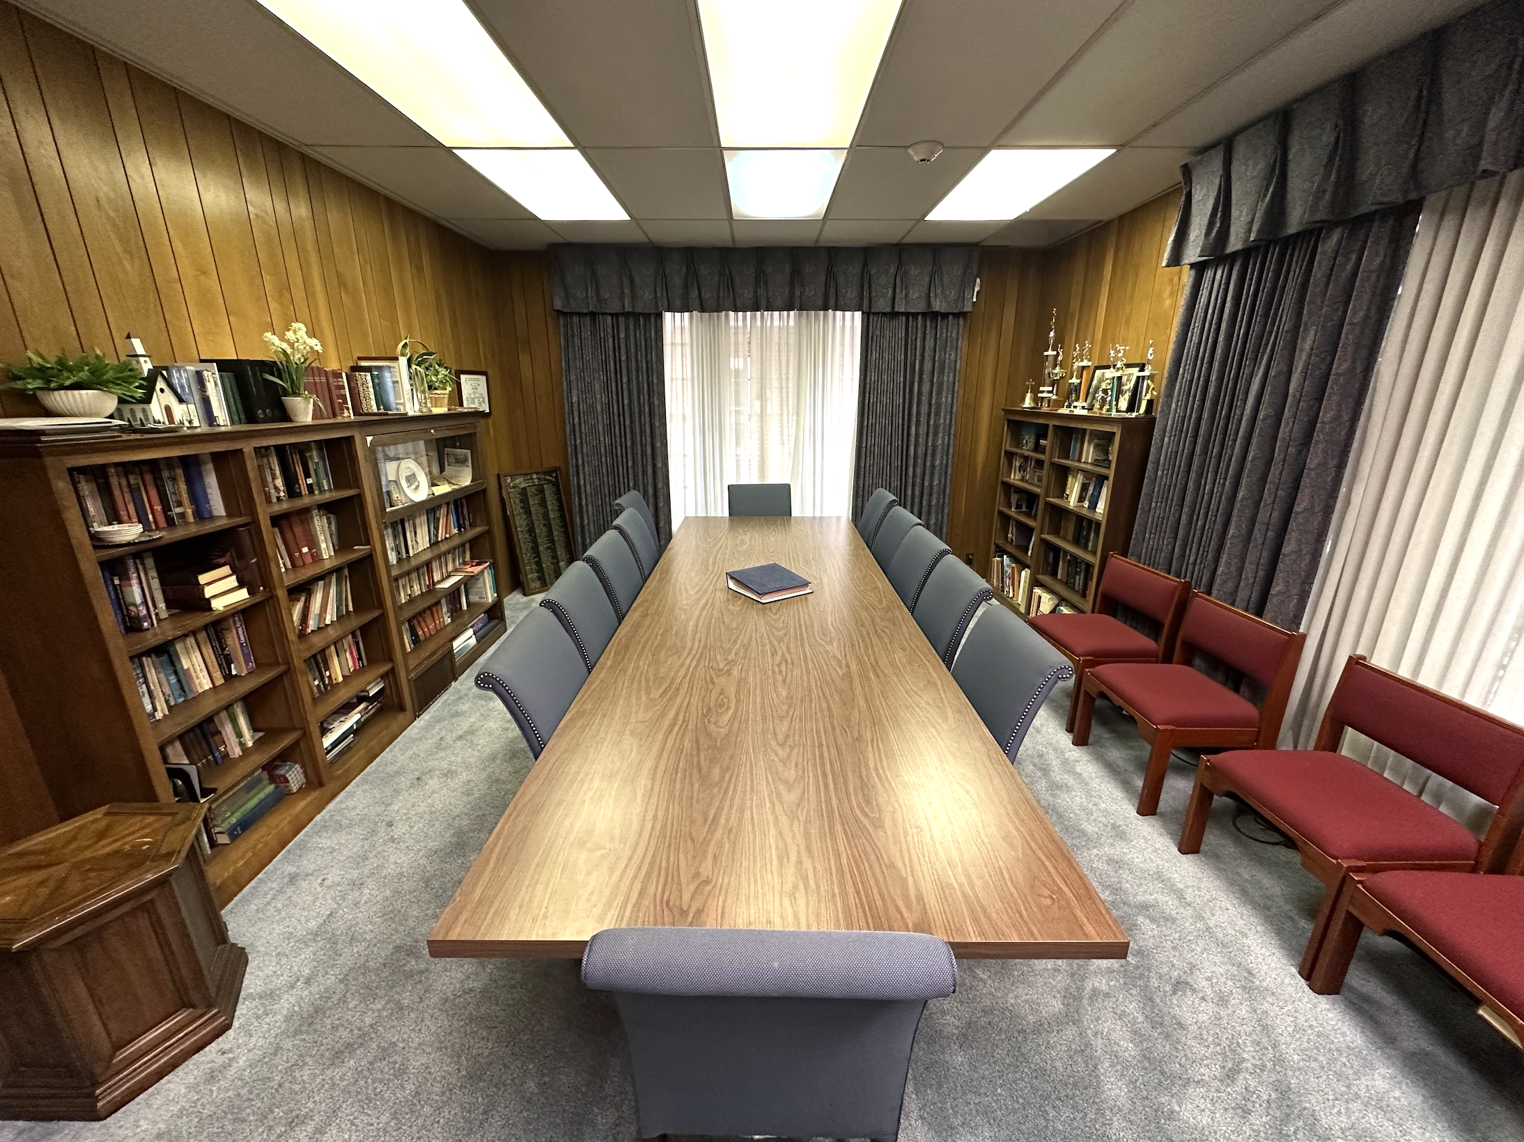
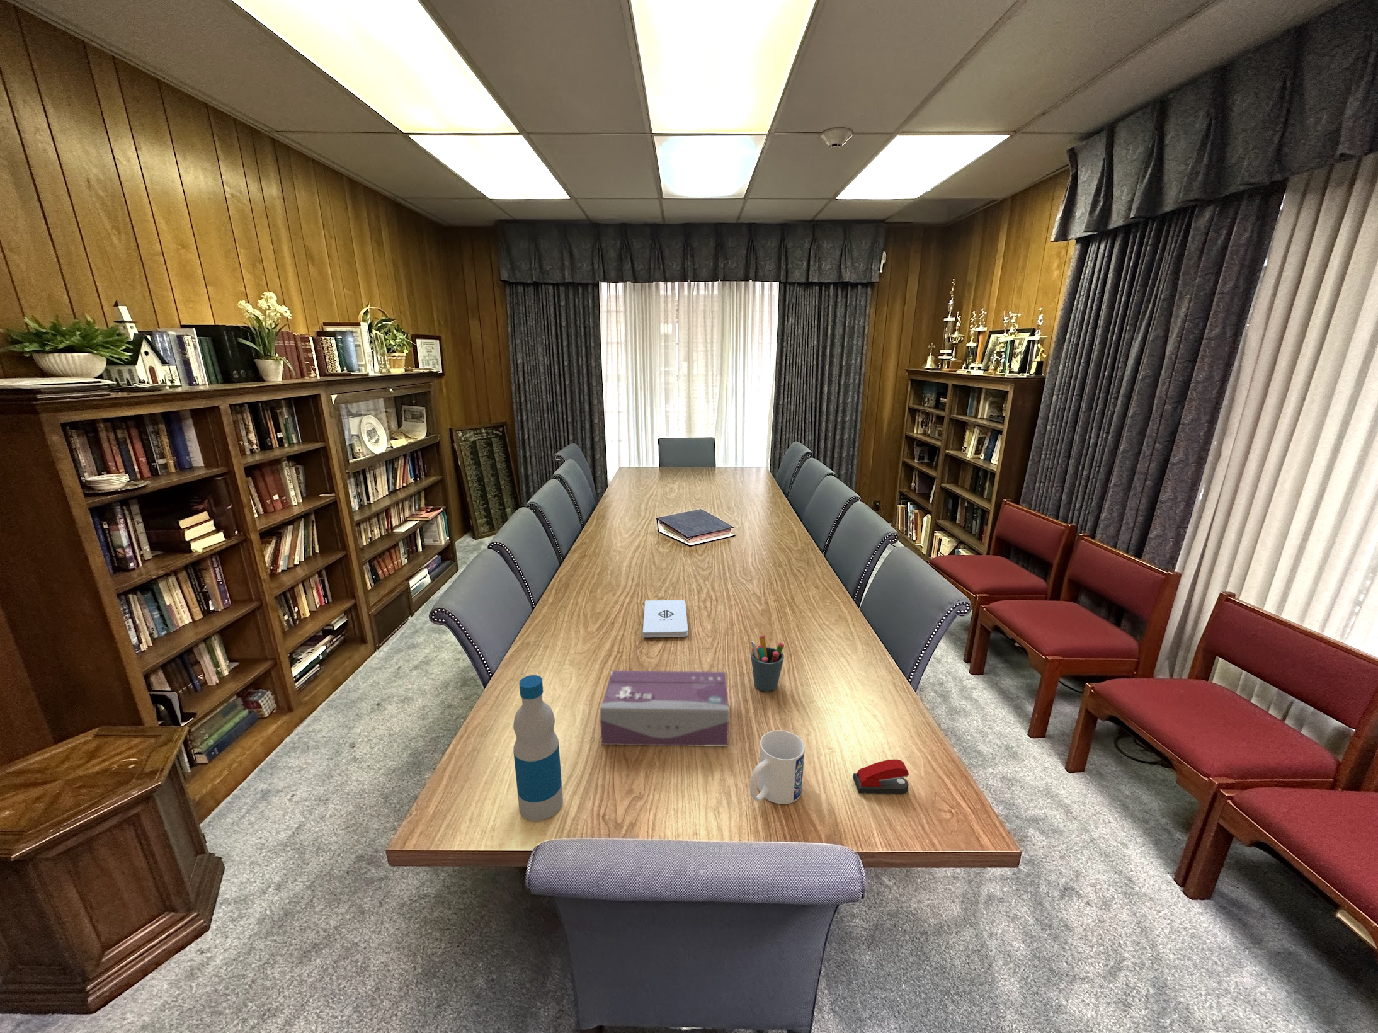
+ tissue box [600,671,729,747]
+ stapler [853,758,909,795]
+ pen holder [750,635,784,692]
+ bottle [512,675,563,821]
+ notepad [642,600,688,638]
+ mug [750,729,805,805]
